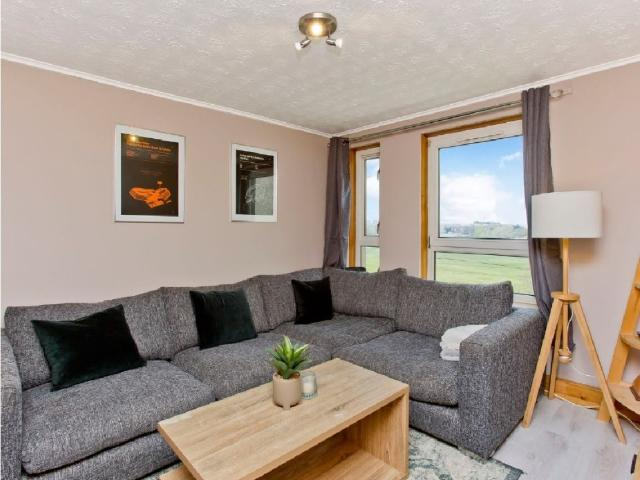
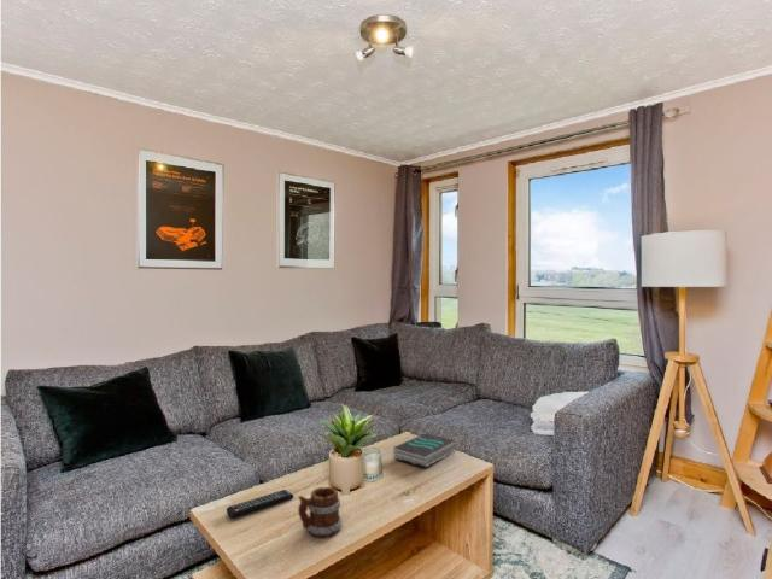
+ mug [297,486,343,538]
+ book [392,432,457,468]
+ remote control [226,489,294,519]
